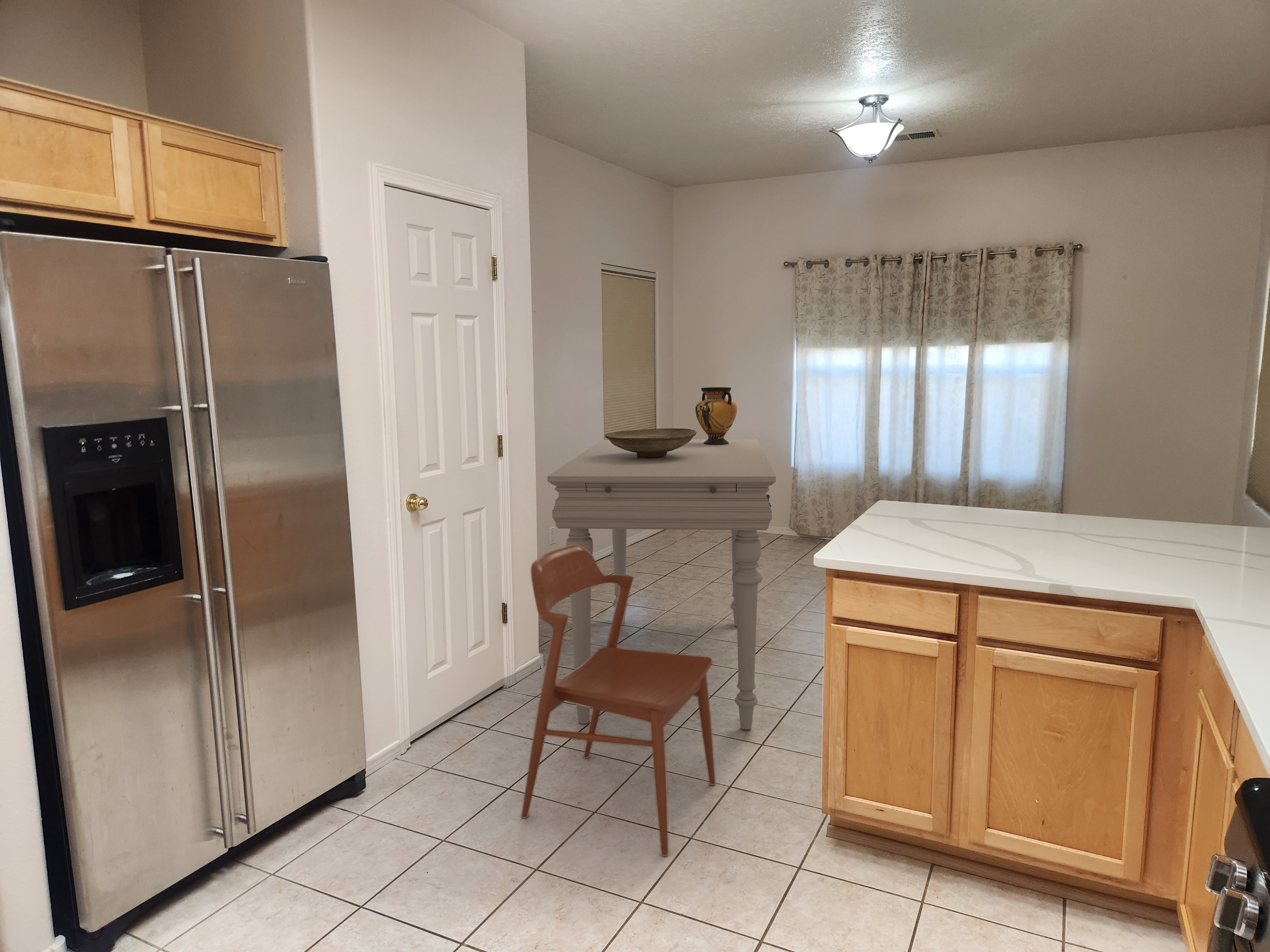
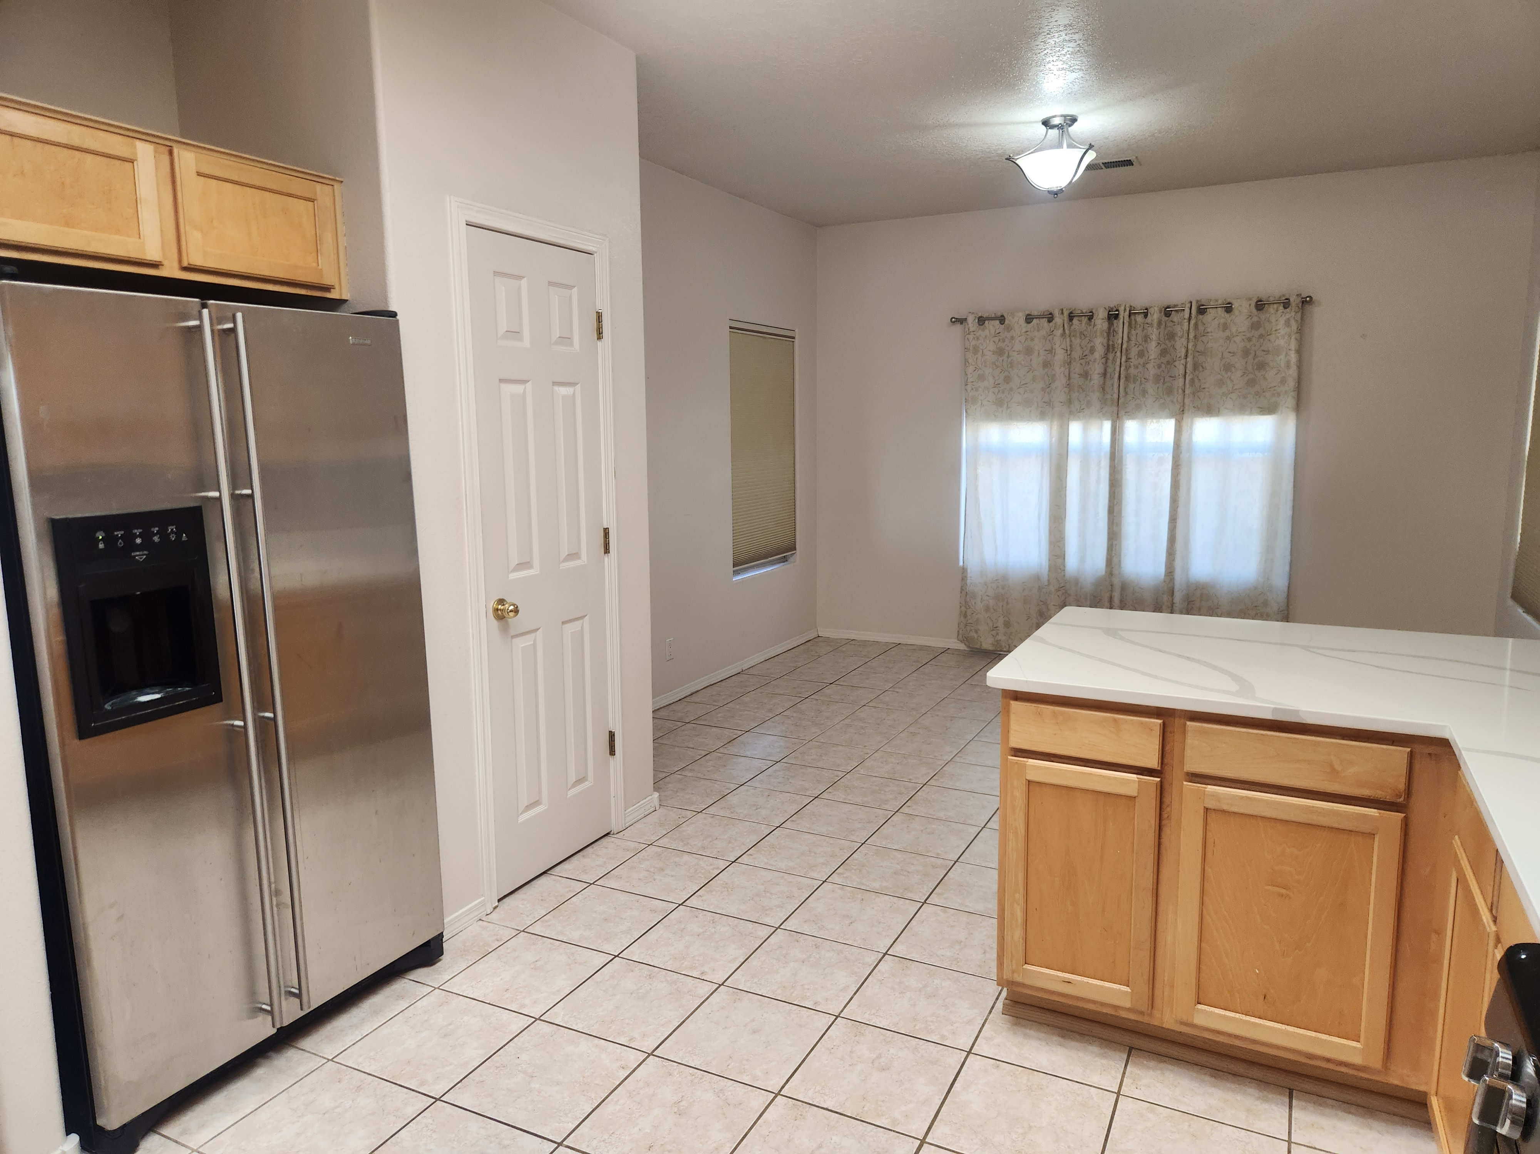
- chair [521,545,716,856]
- vase [695,387,738,445]
- decorative bowl [605,428,697,458]
- dining table [547,439,776,730]
